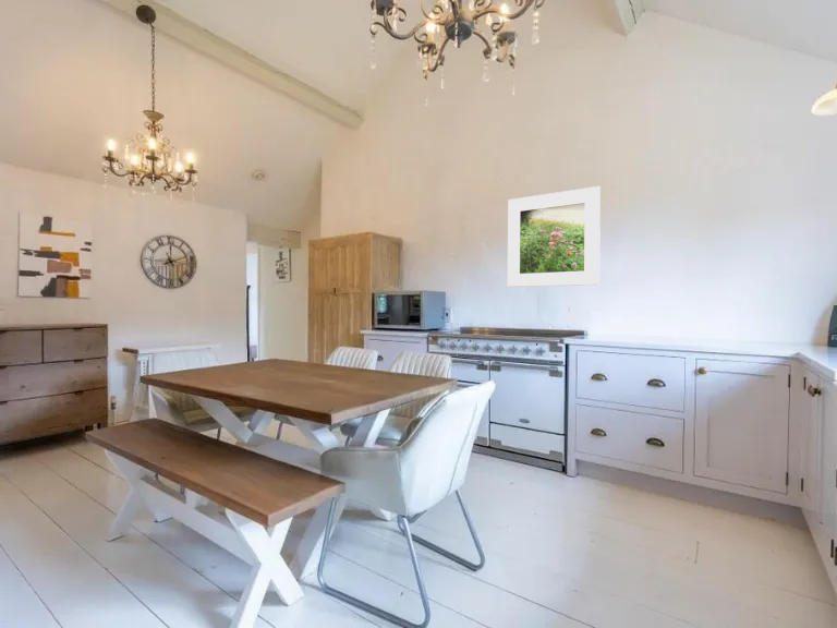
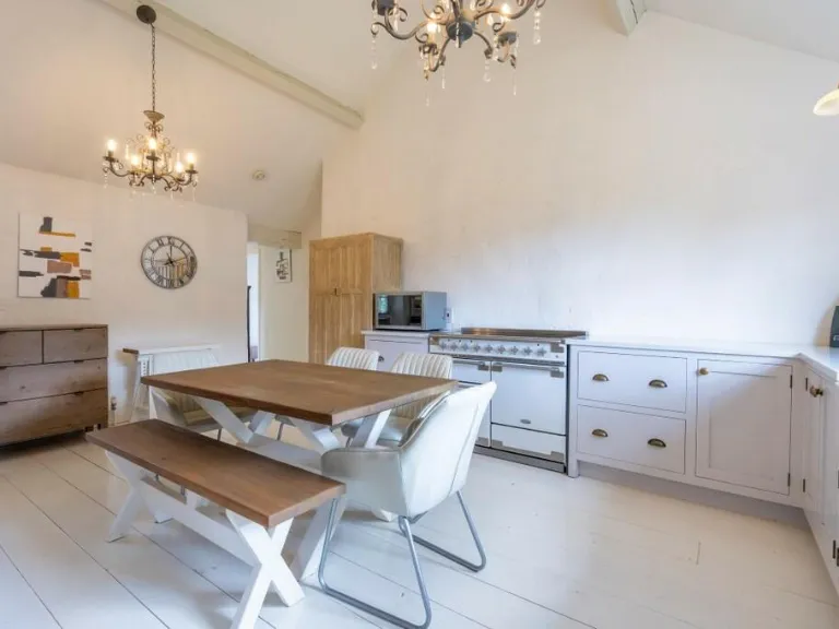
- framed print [507,185,602,288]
